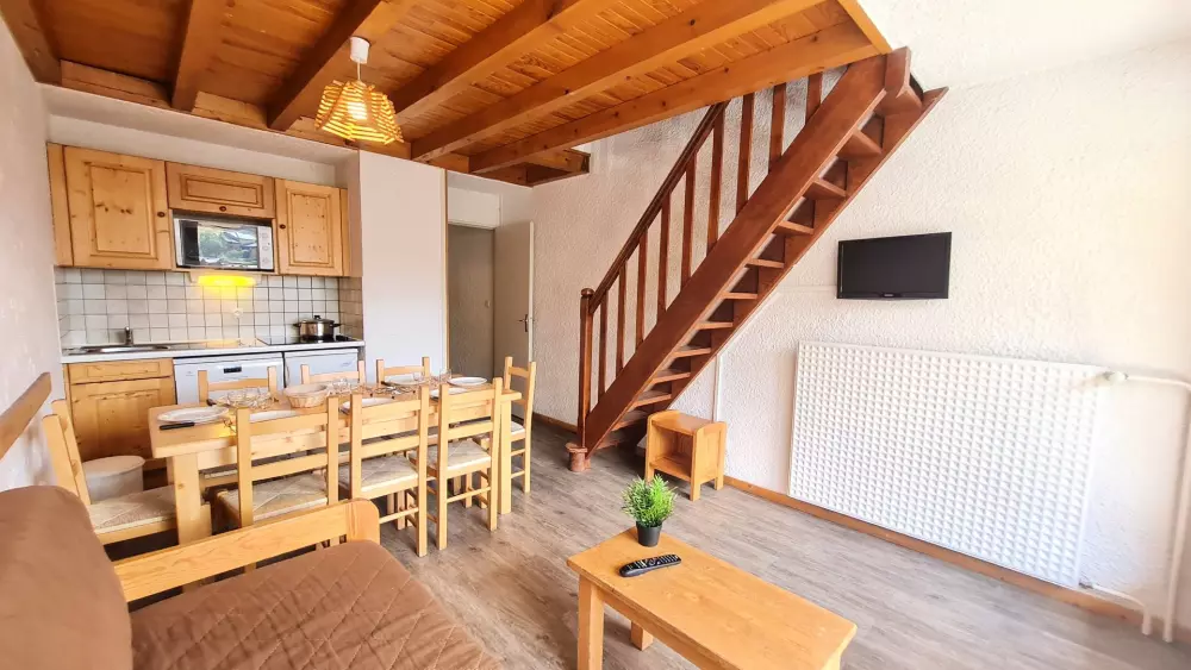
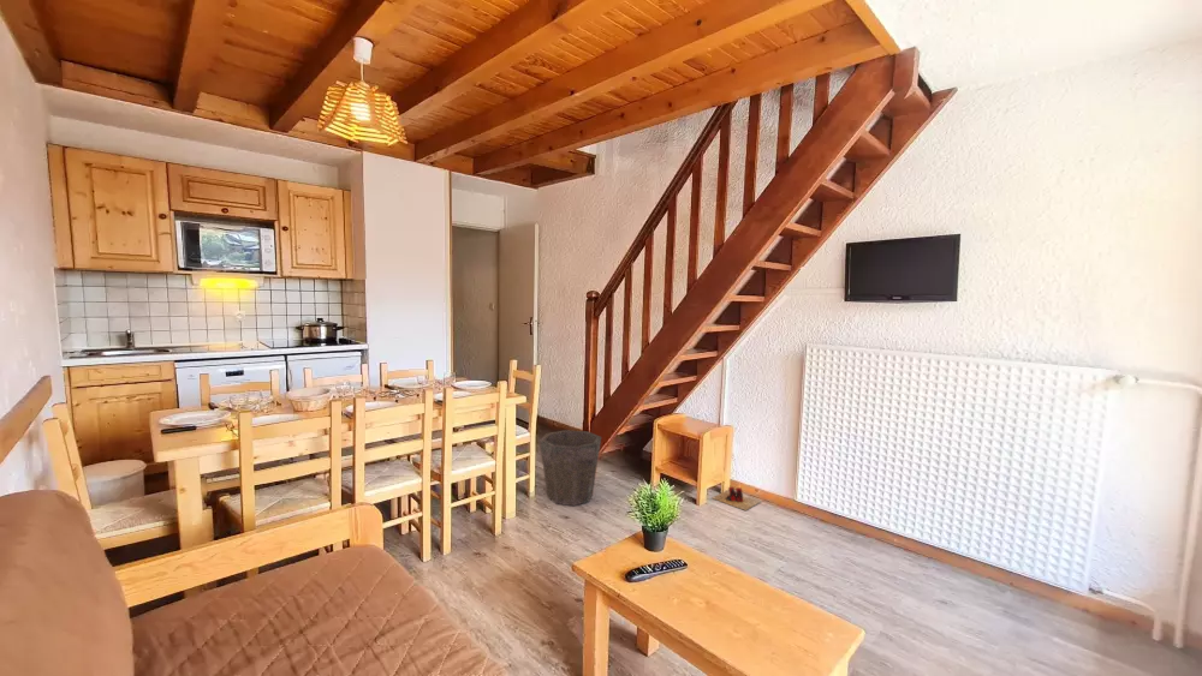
+ waste bin [538,429,602,507]
+ slippers [710,486,762,512]
